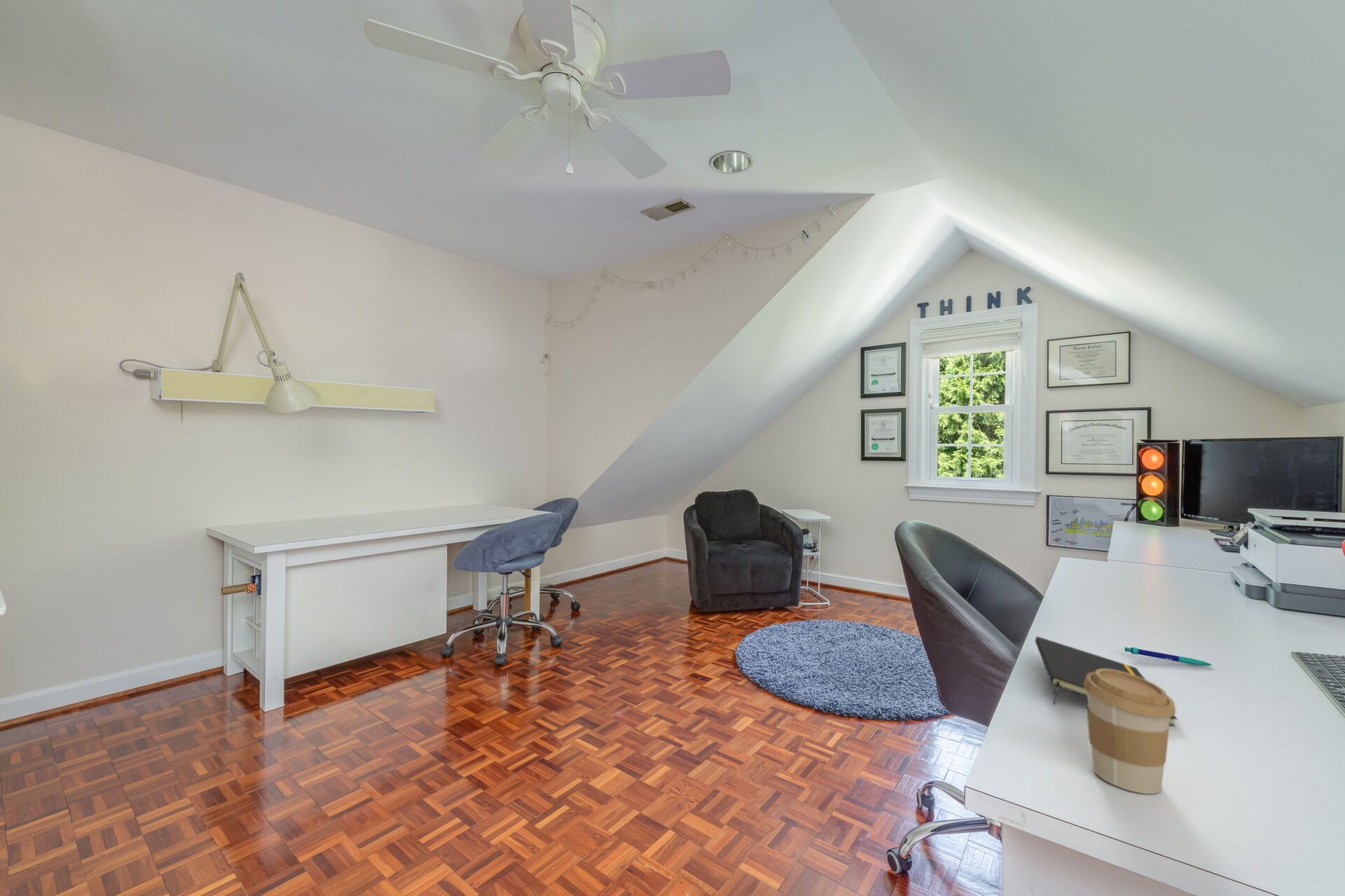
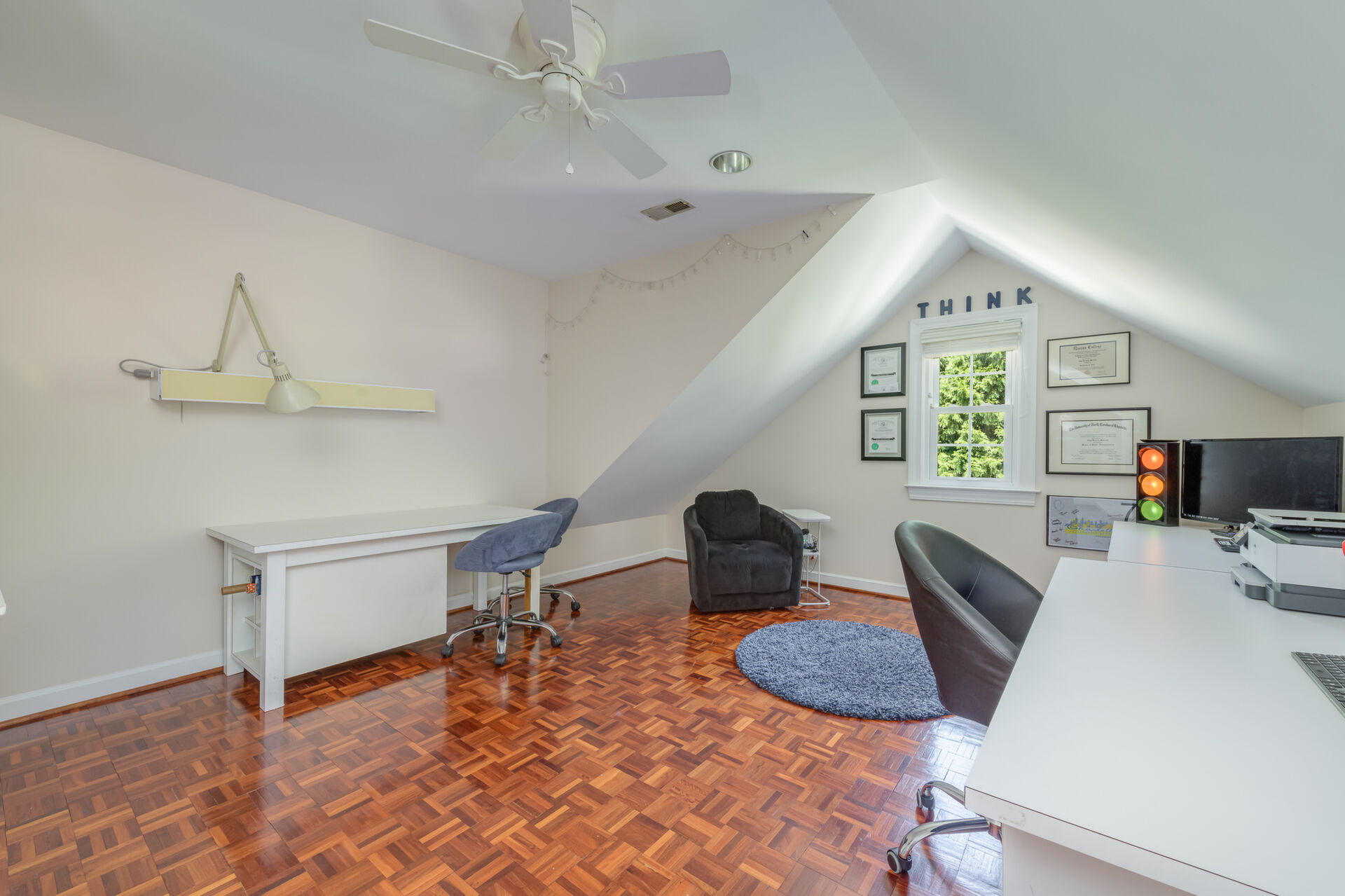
- coffee cup [1084,668,1176,794]
- pen [1124,647,1214,666]
- notepad [1035,635,1178,727]
